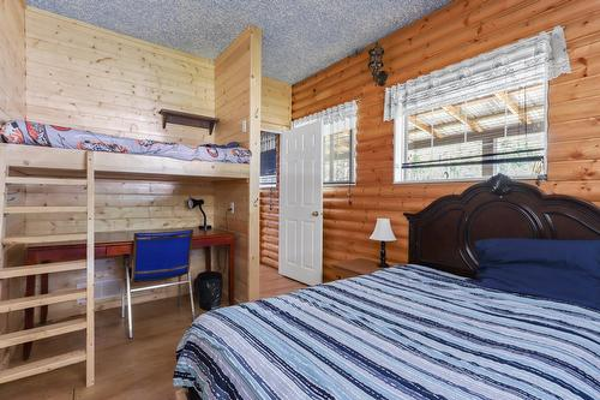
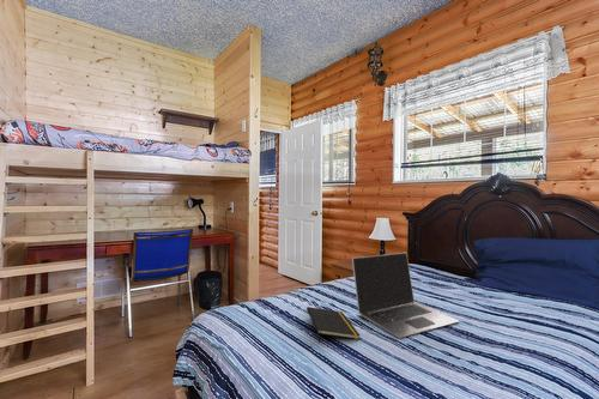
+ laptop [351,252,460,339]
+ notepad [305,306,361,344]
